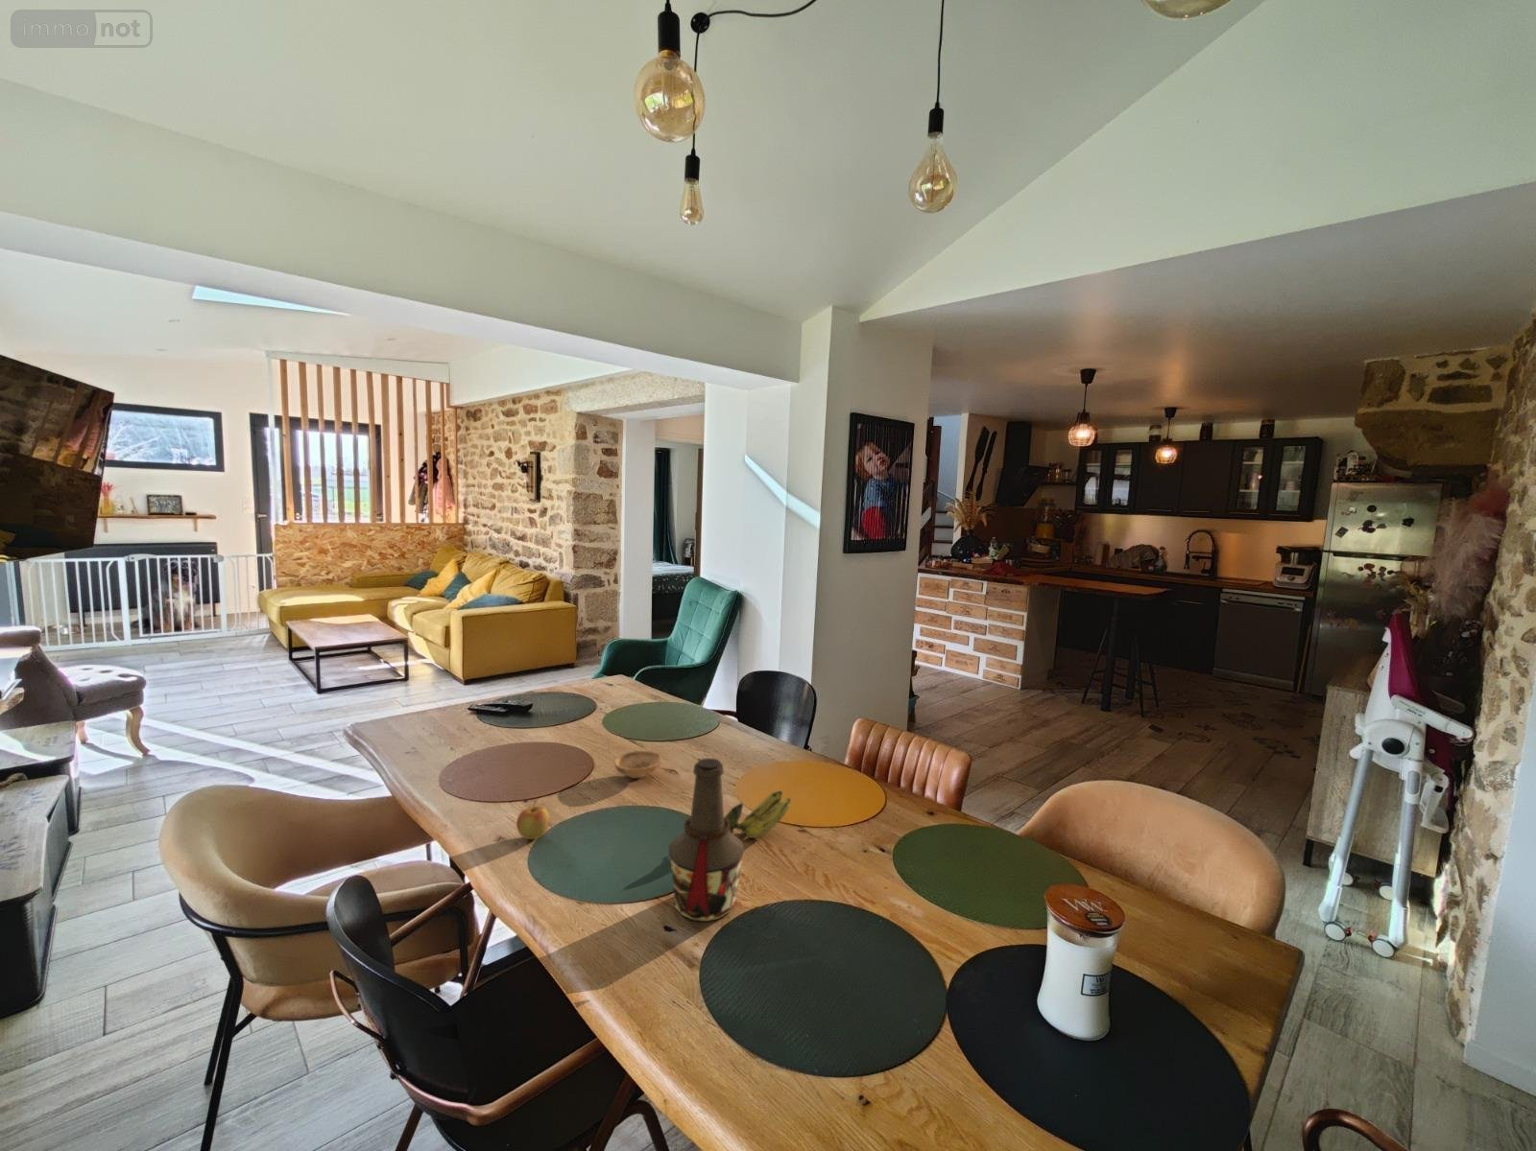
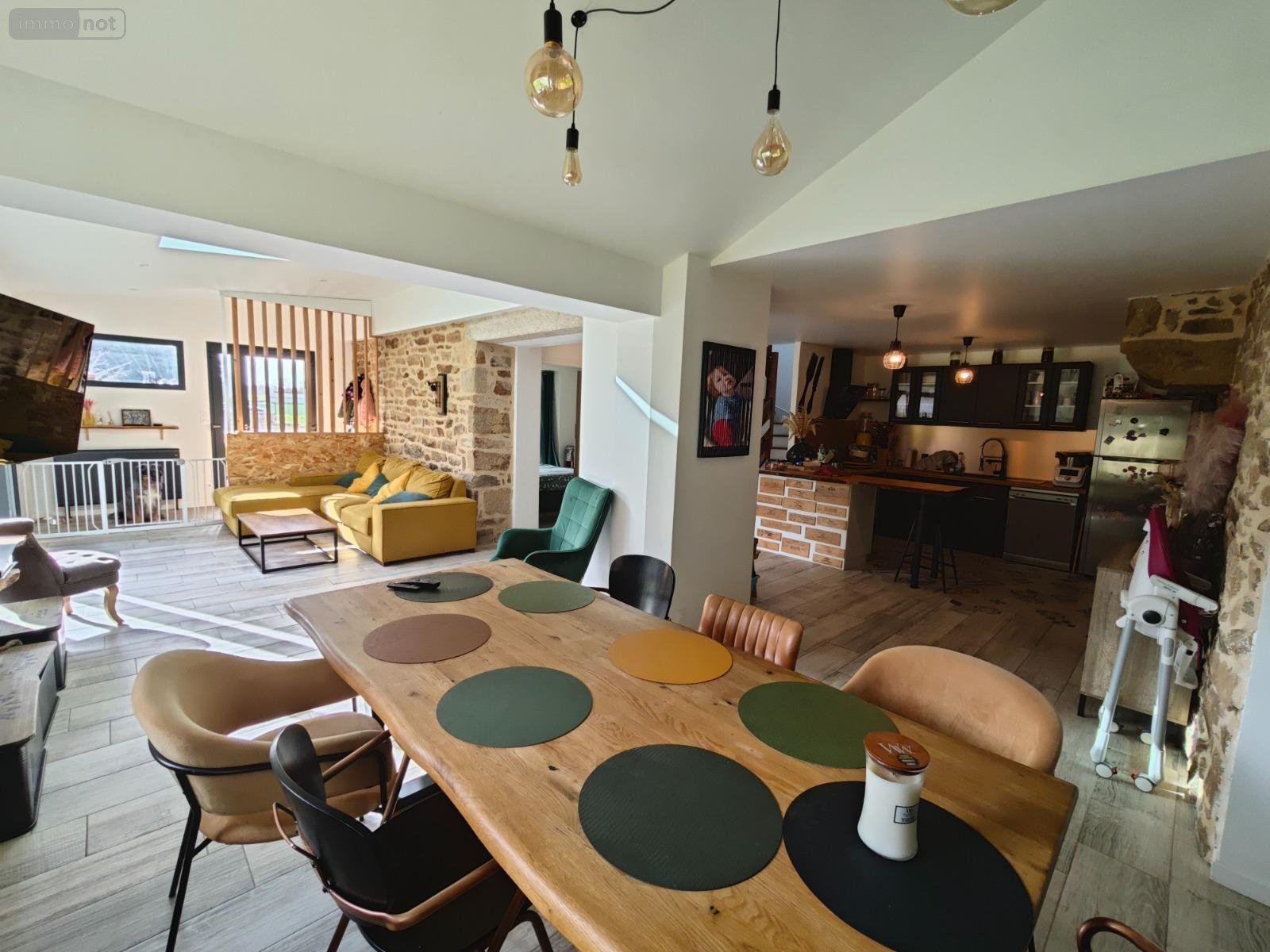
- bottle [668,757,746,922]
- banana [723,789,792,839]
- bowl [613,750,663,779]
- apple [515,800,552,840]
